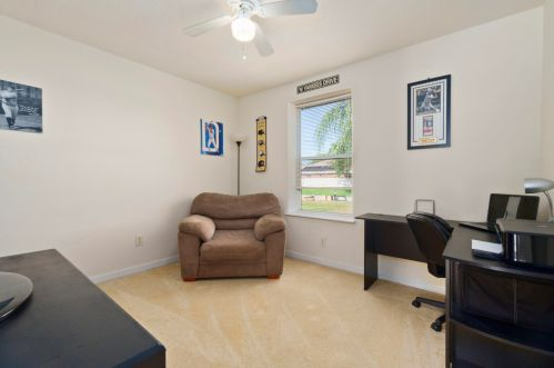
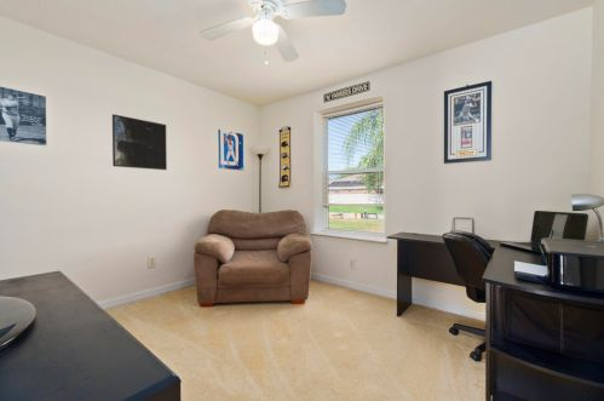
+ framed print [111,113,168,171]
